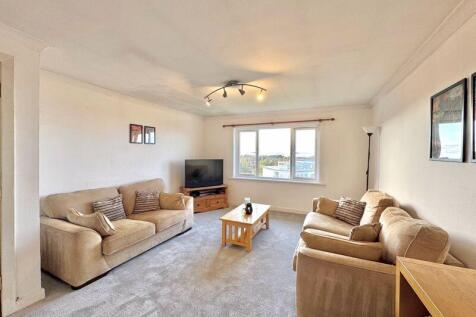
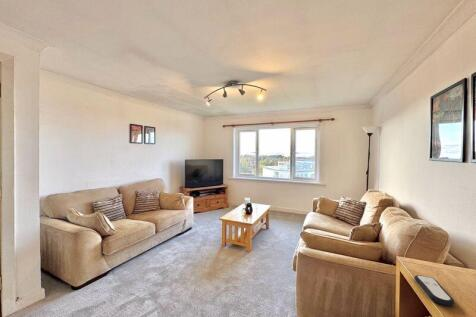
+ remote control [414,274,455,307]
